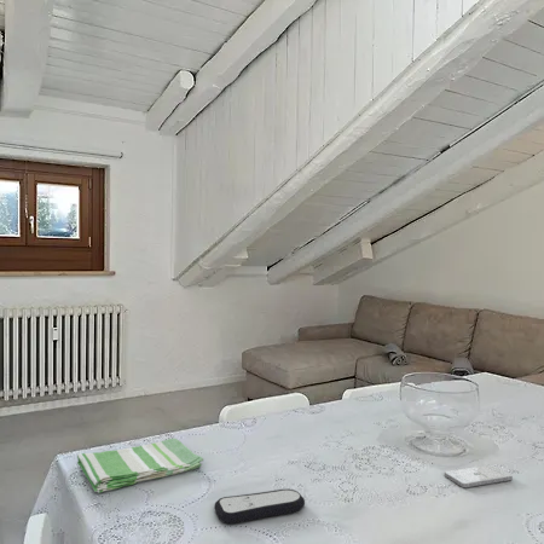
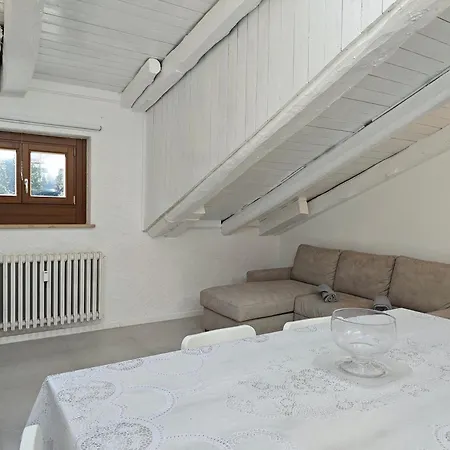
- dish towel [76,438,204,493]
- remote control [213,488,306,526]
- smartphone [444,464,514,488]
